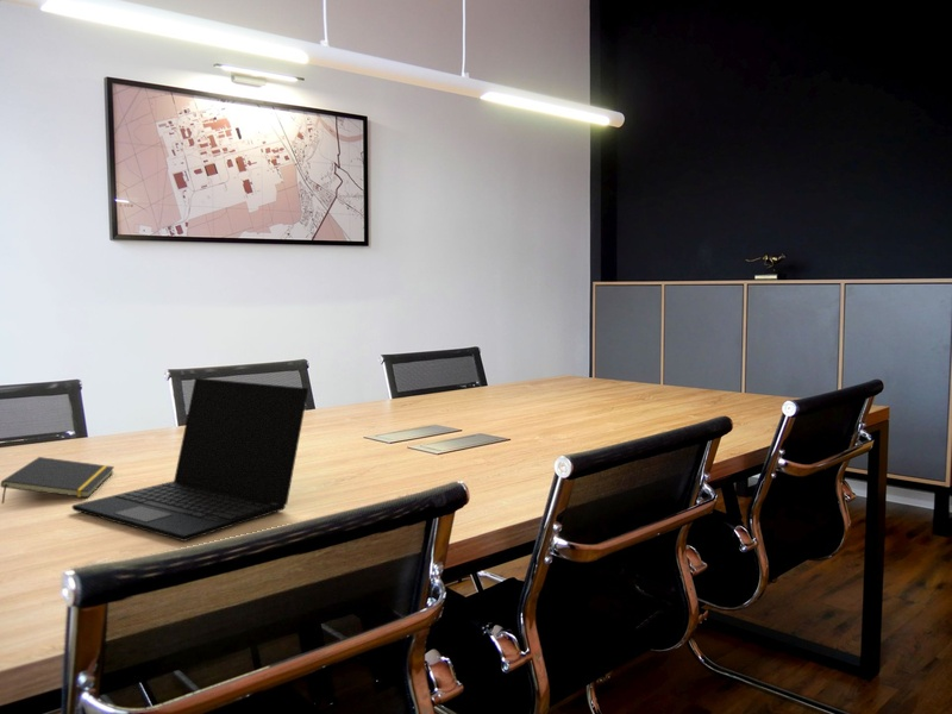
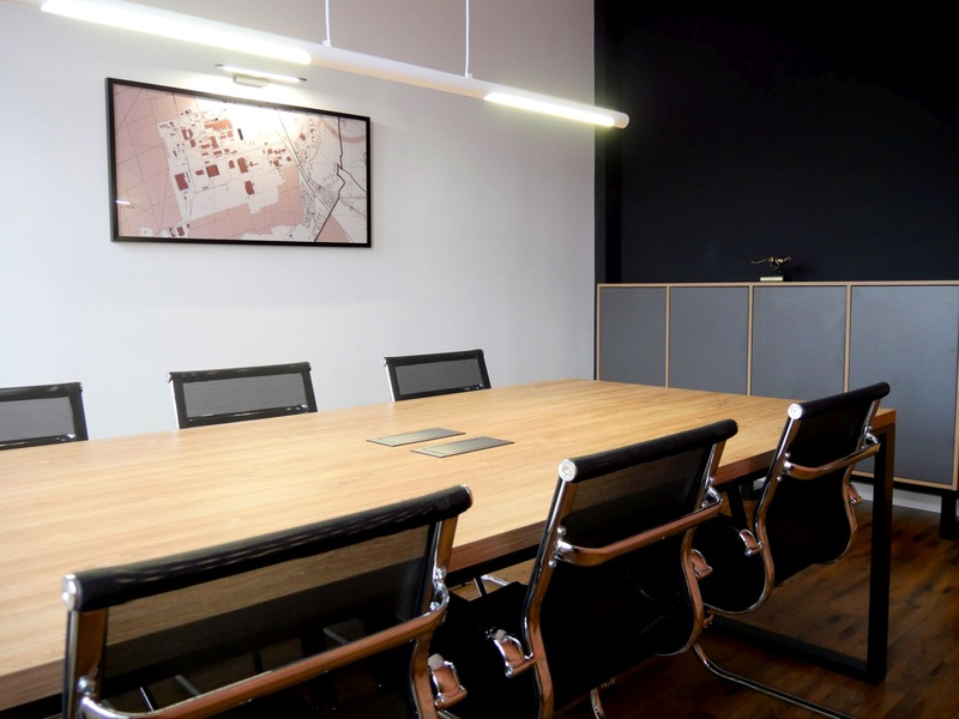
- notepad [0,456,115,505]
- laptop [71,377,309,543]
